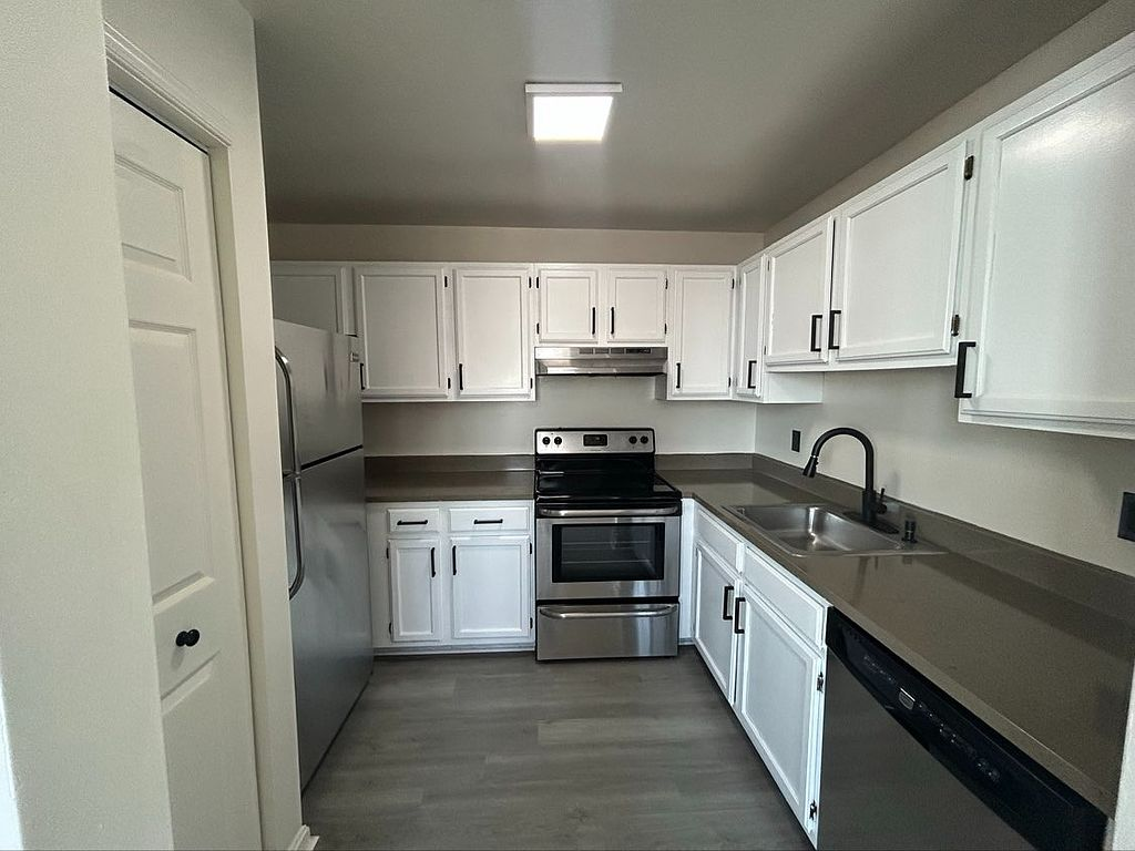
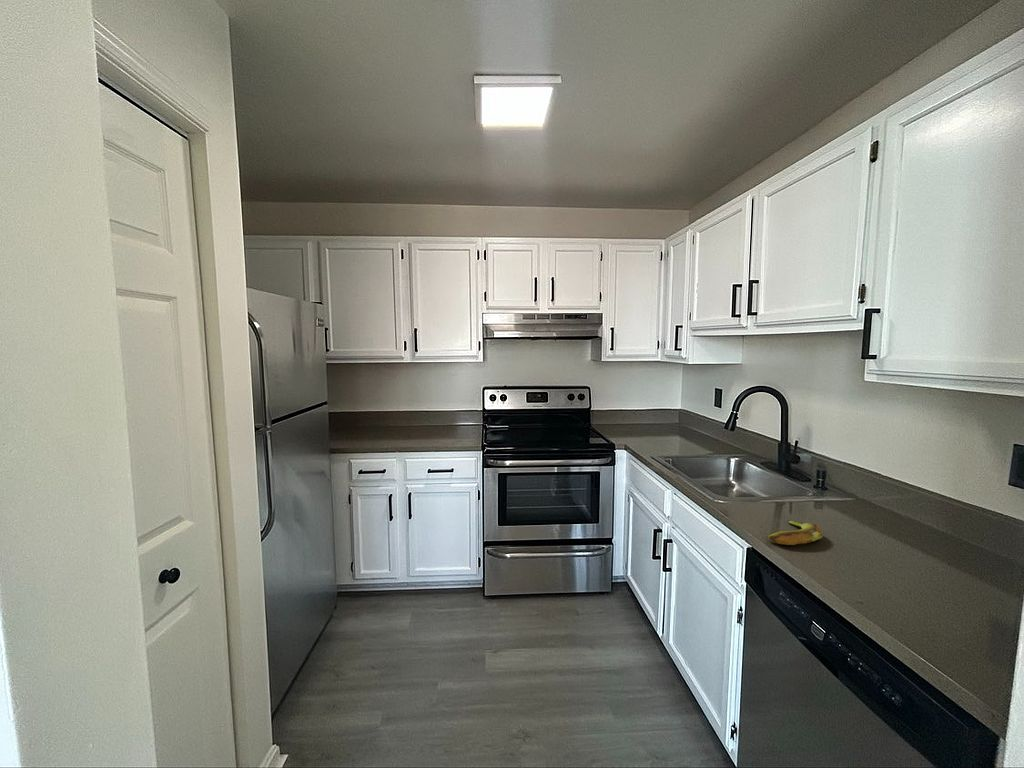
+ banana [767,519,824,546]
